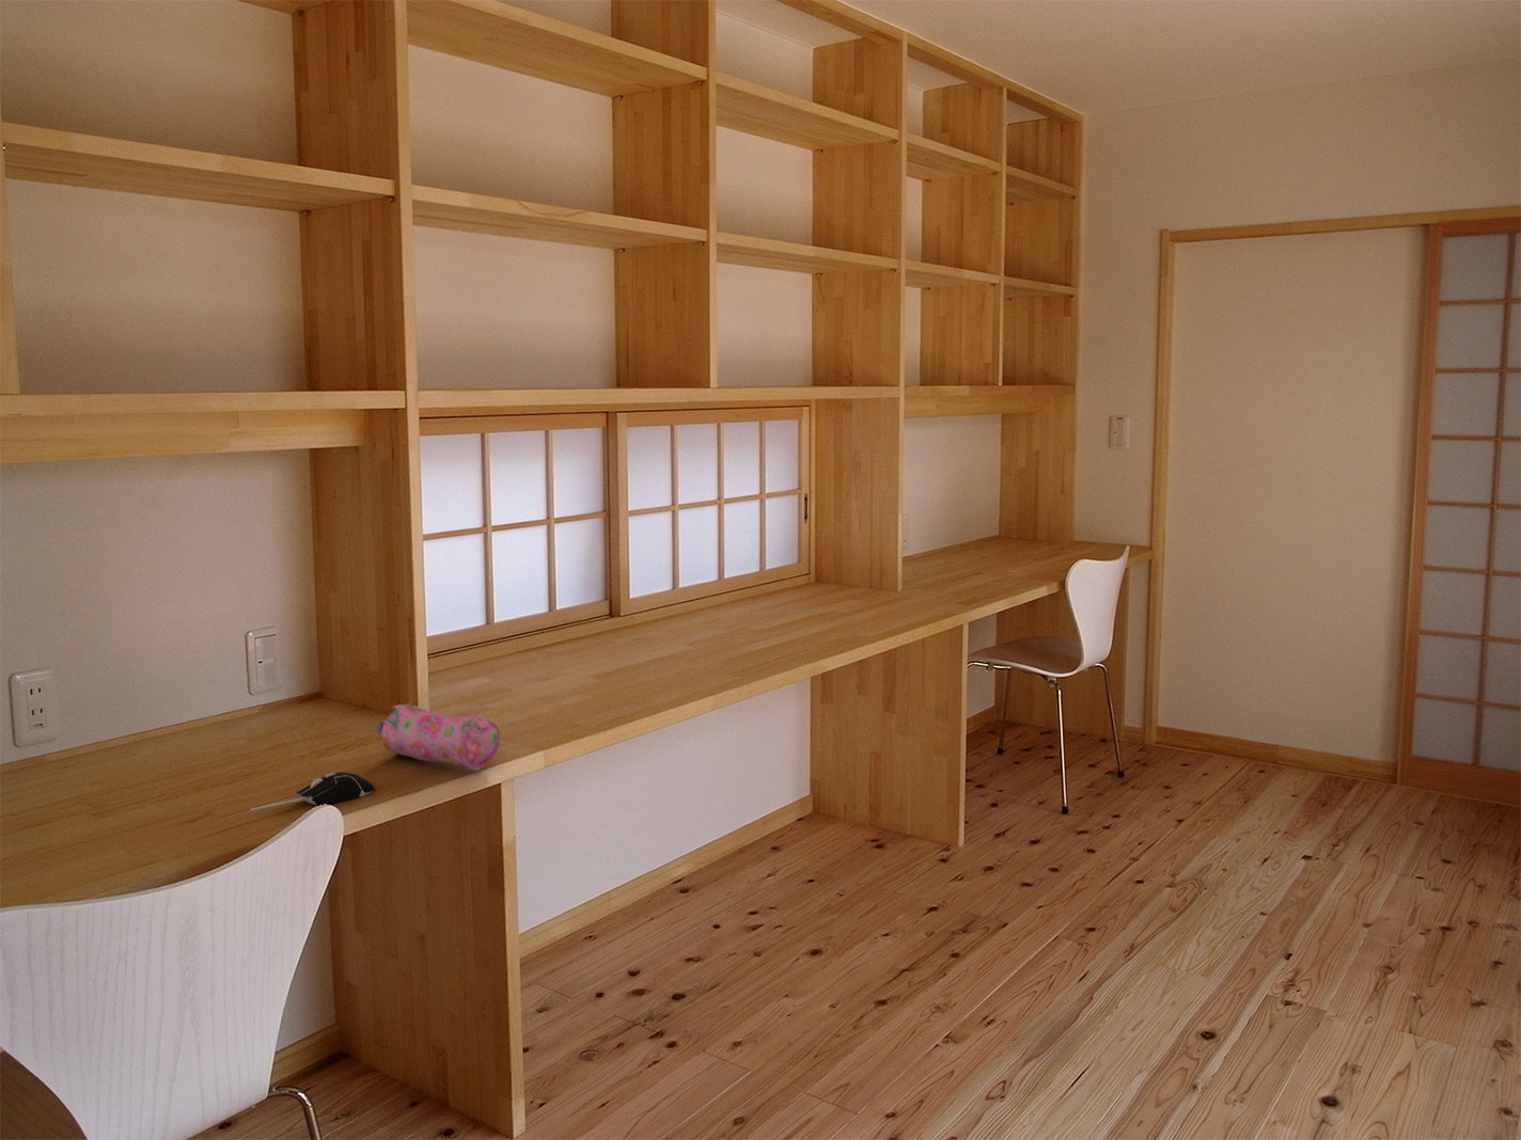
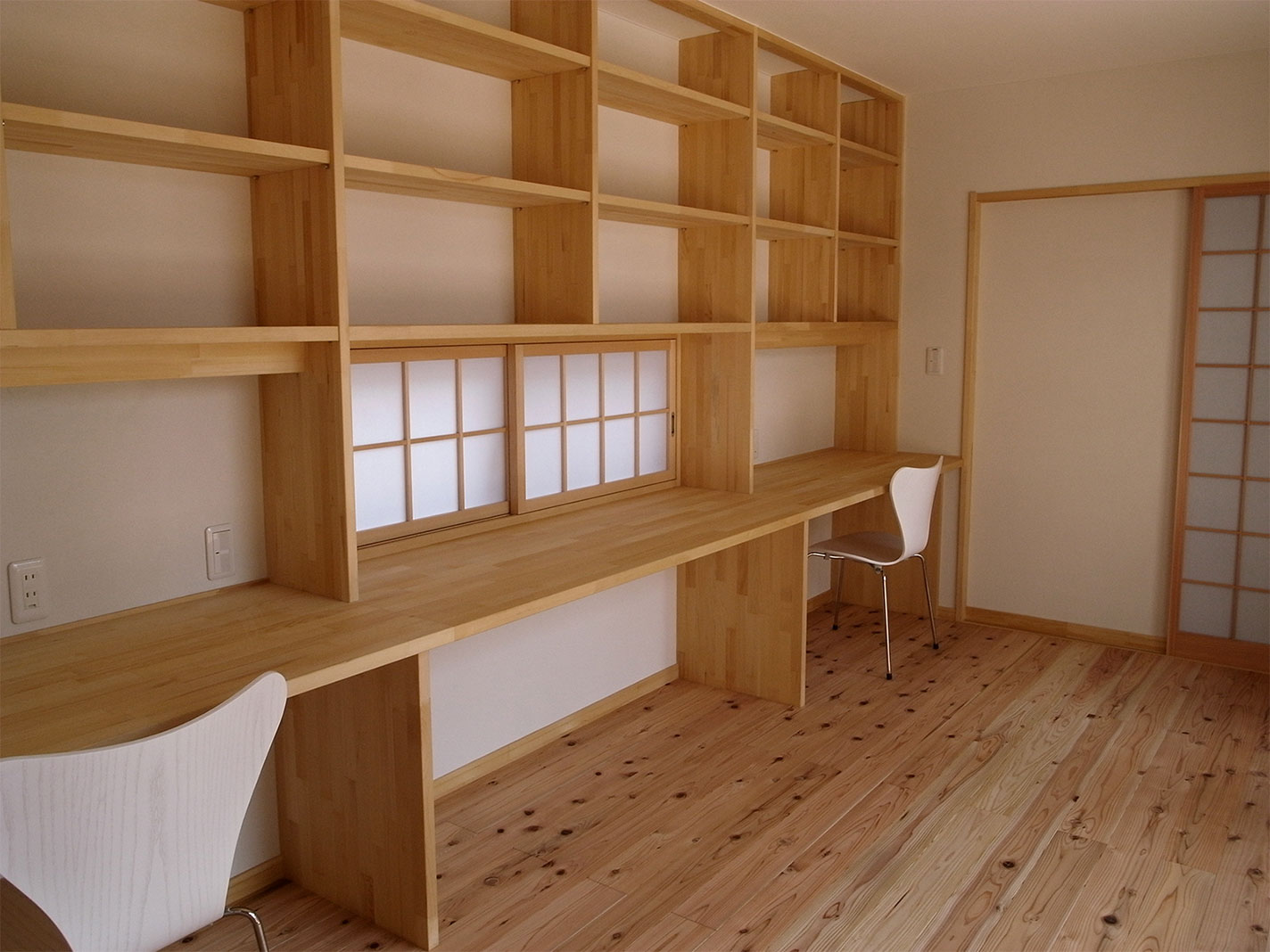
- pencil case [375,703,501,771]
- computer mouse [250,771,376,812]
